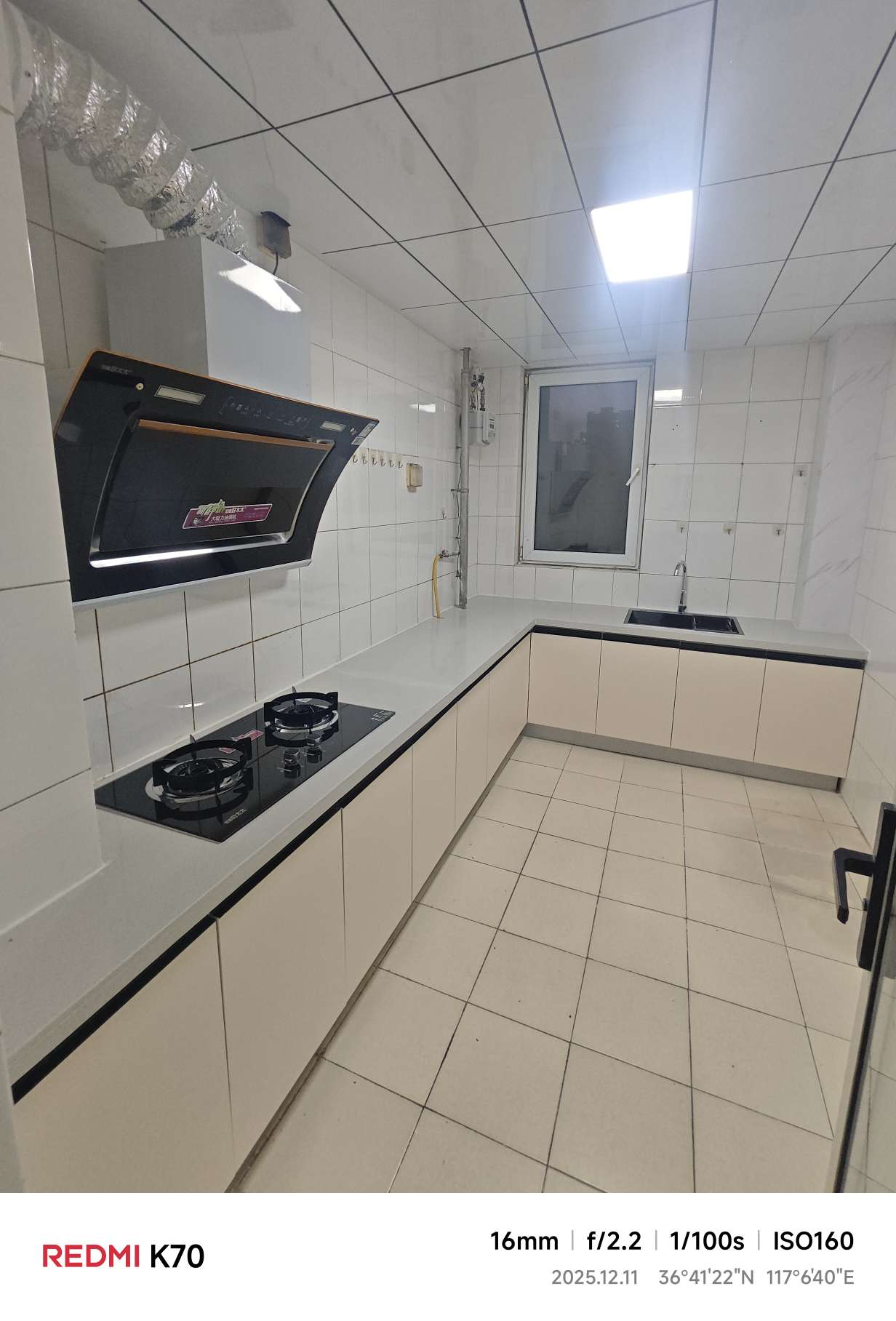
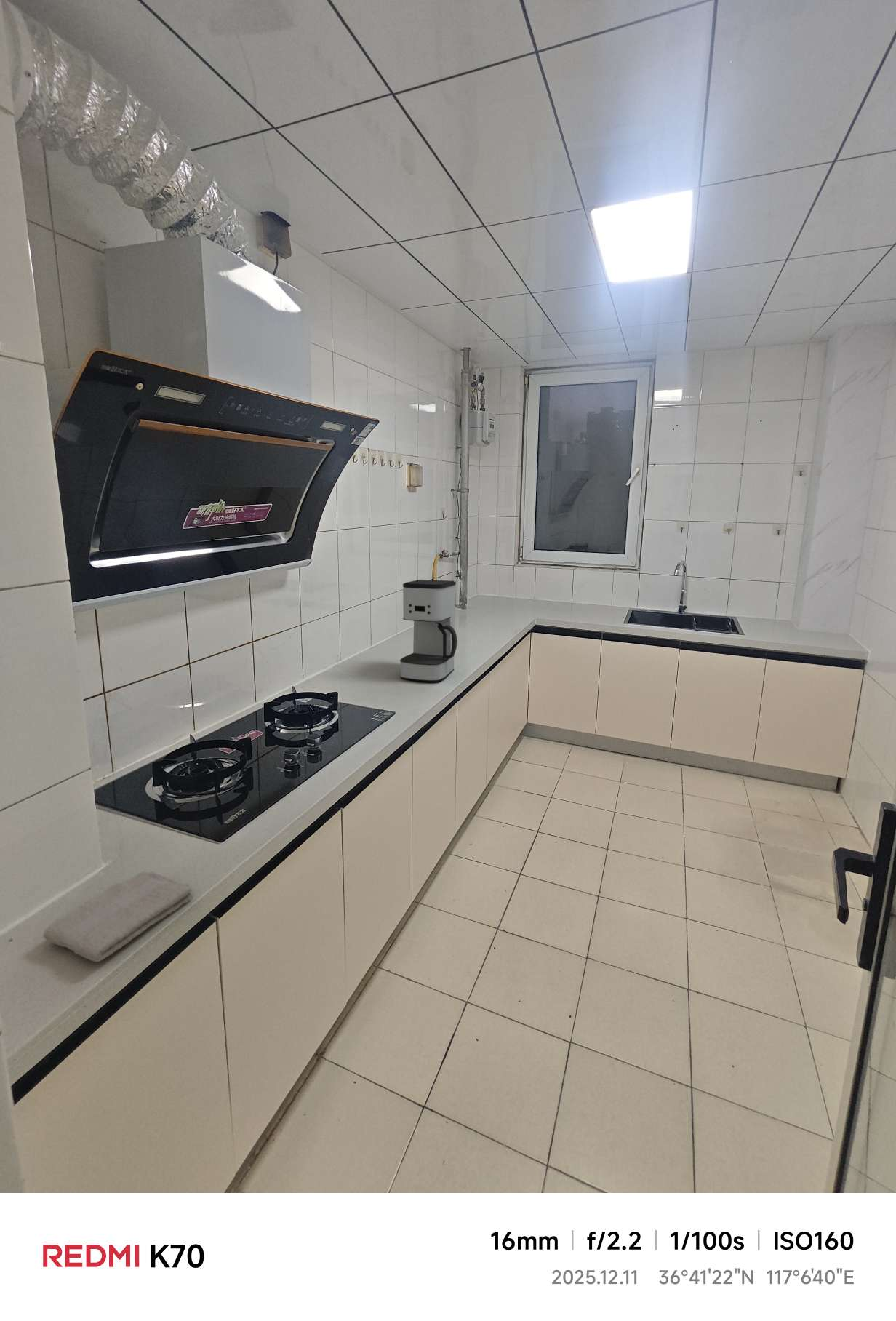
+ coffee maker [399,579,457,682]
+ washcloth [42,871,193,963]
